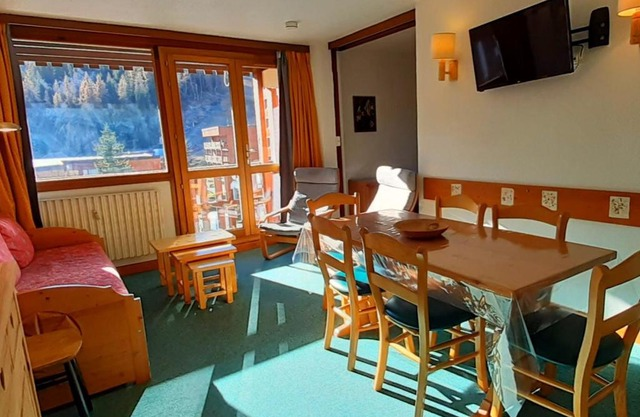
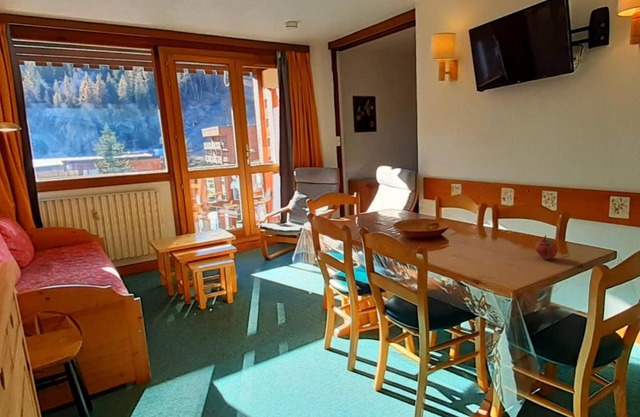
+ fruit [534,234,559,261]
